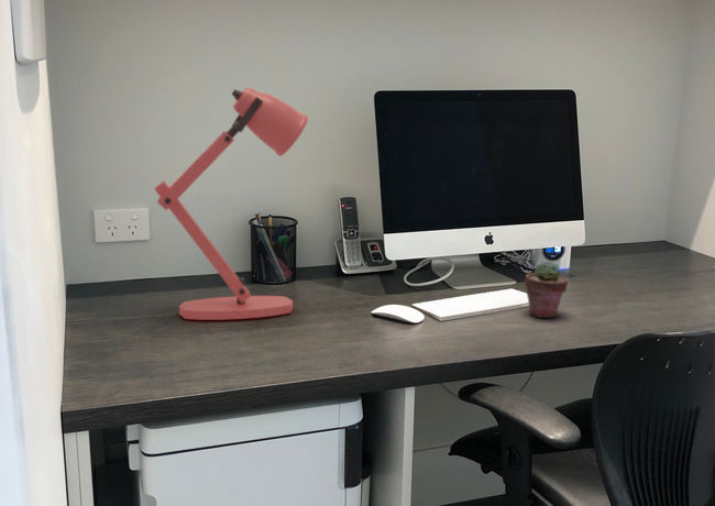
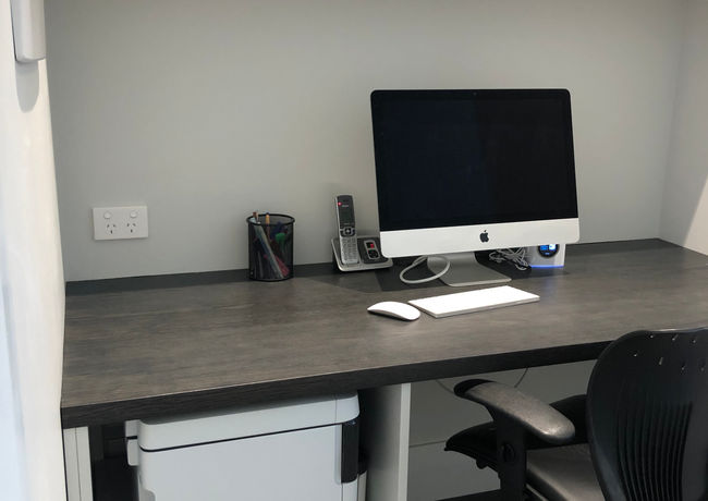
- desk lamp [154,86,309,321]
- potted succulent [524,261,569,319]
